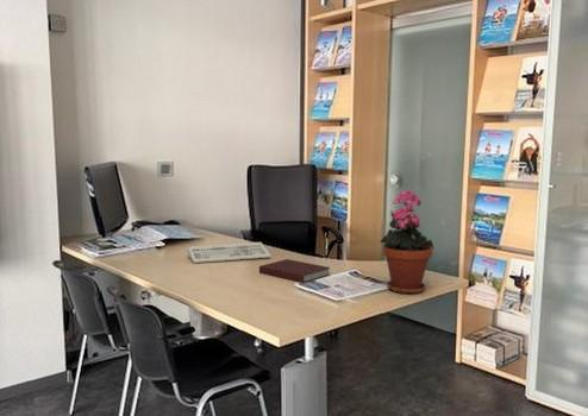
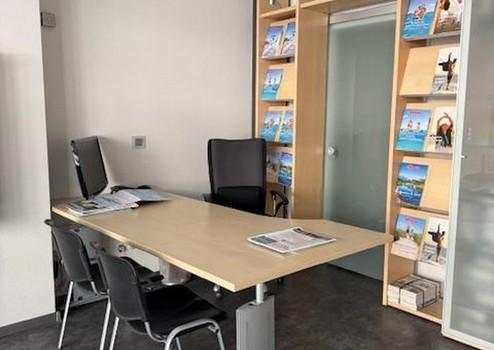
- keyboard [187,241,273,264]
- potted plant [379,189,436,295]
- notebook [258,258,331,284]
